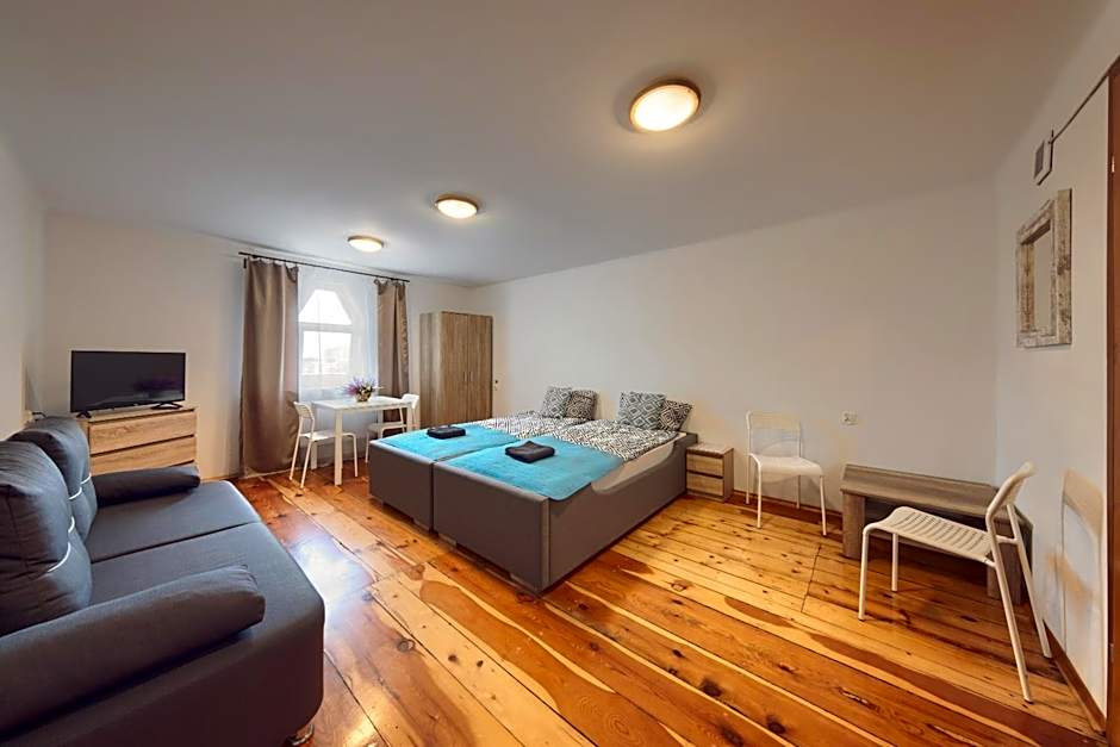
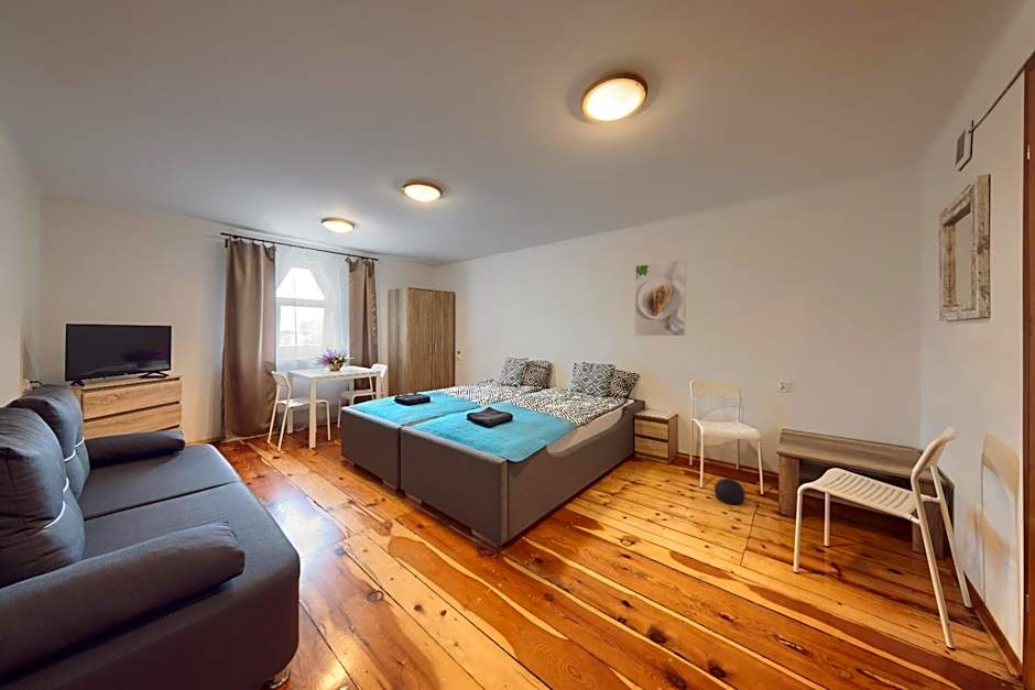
+ ball [713,478,747,505]
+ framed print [634,259,687,337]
